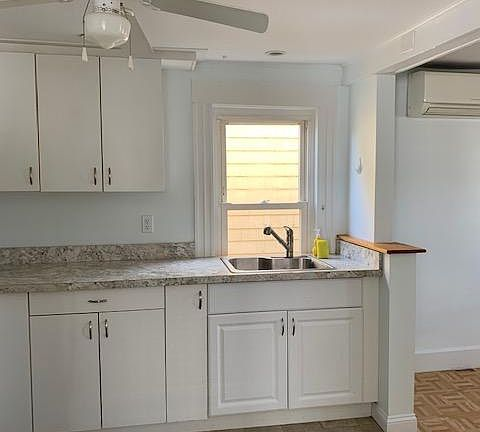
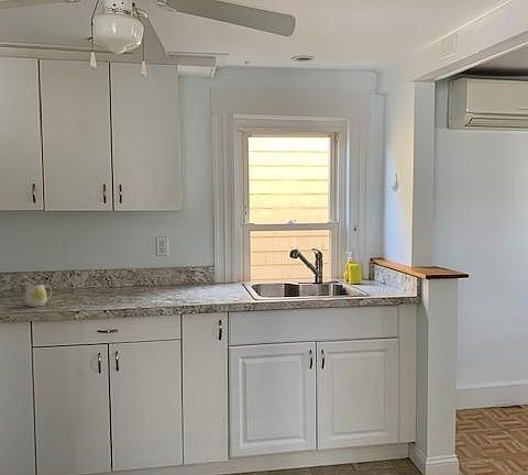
+ mug [24,283,53,308]
